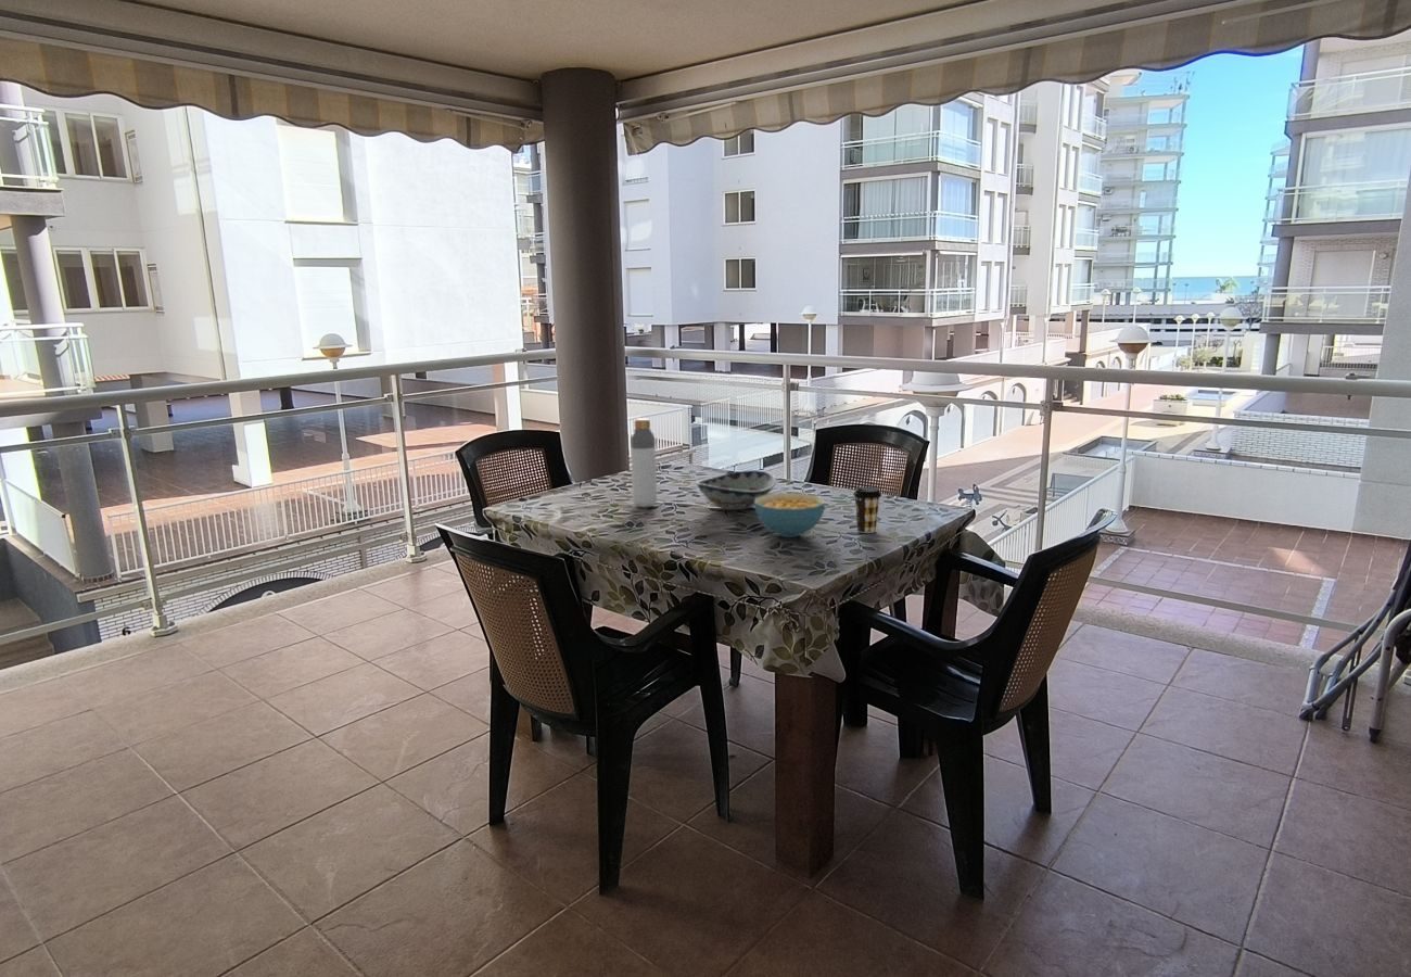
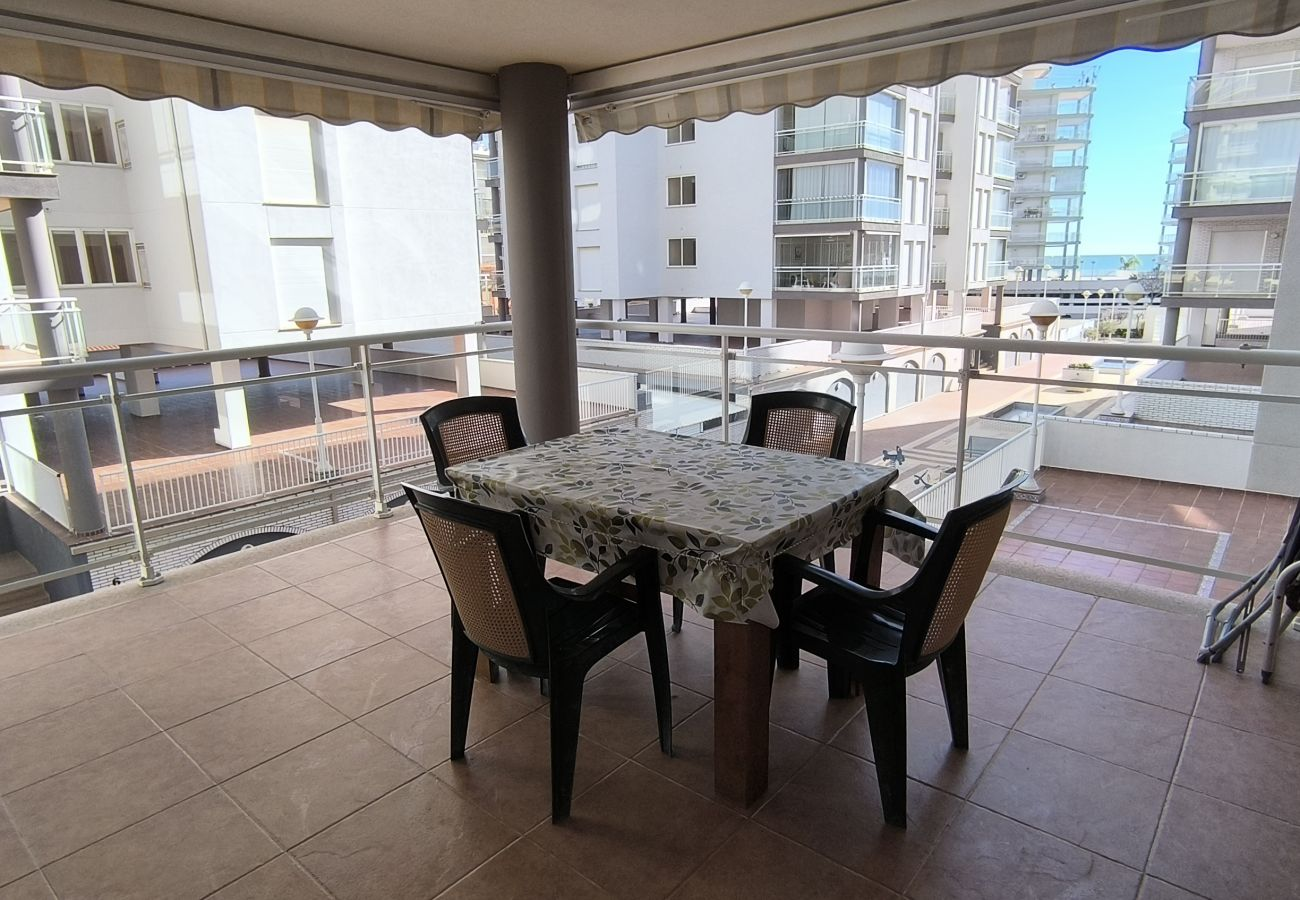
- coffee cup [853,486,882,534]
- cereal bowl [753,492,826,538]
- bottle [630,417,658,508]
- decorative bowl [695,469,777,511]
